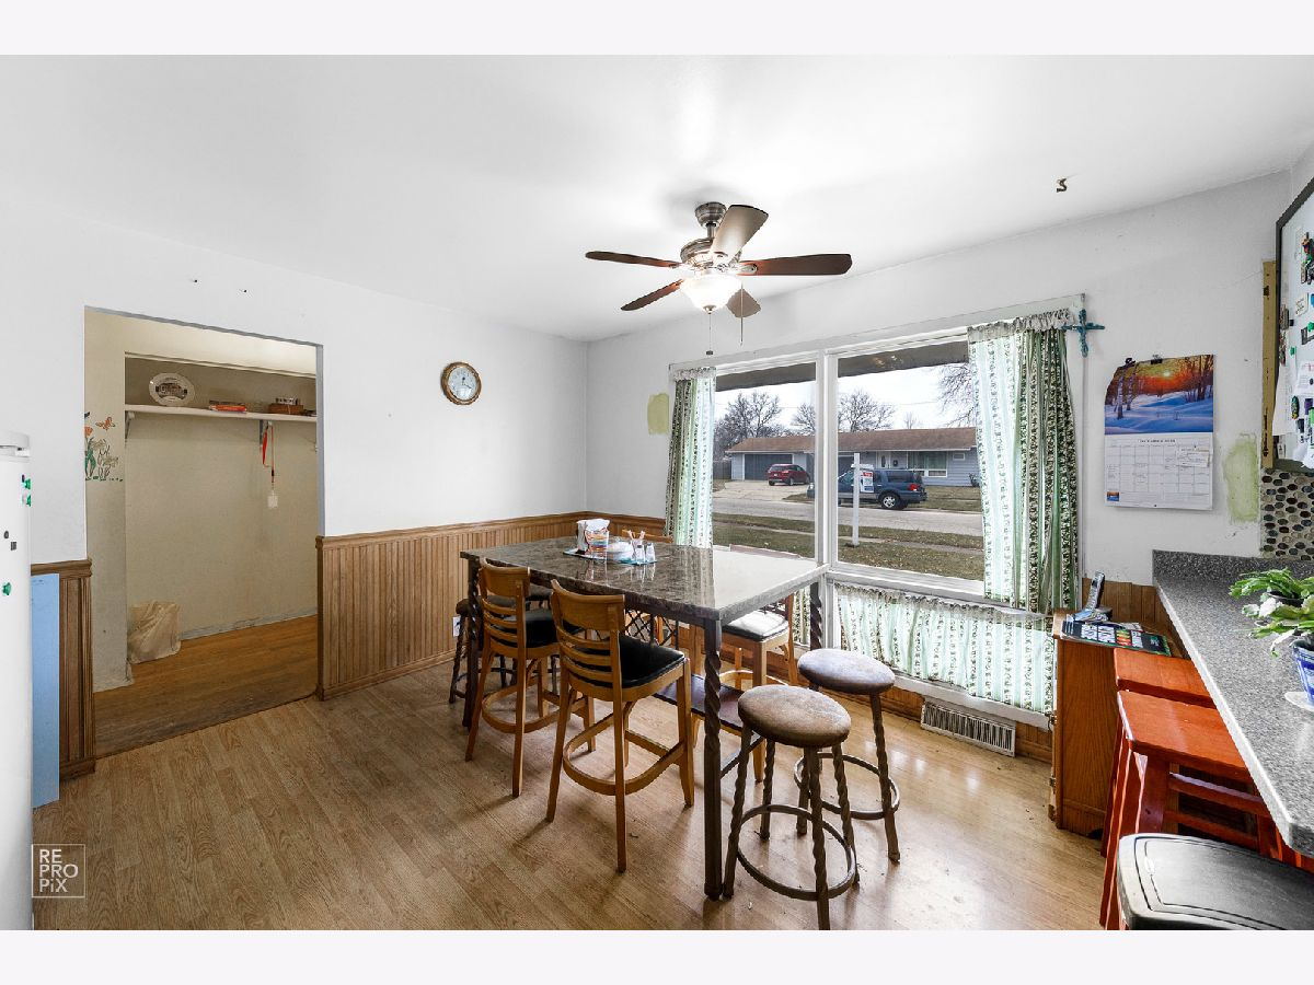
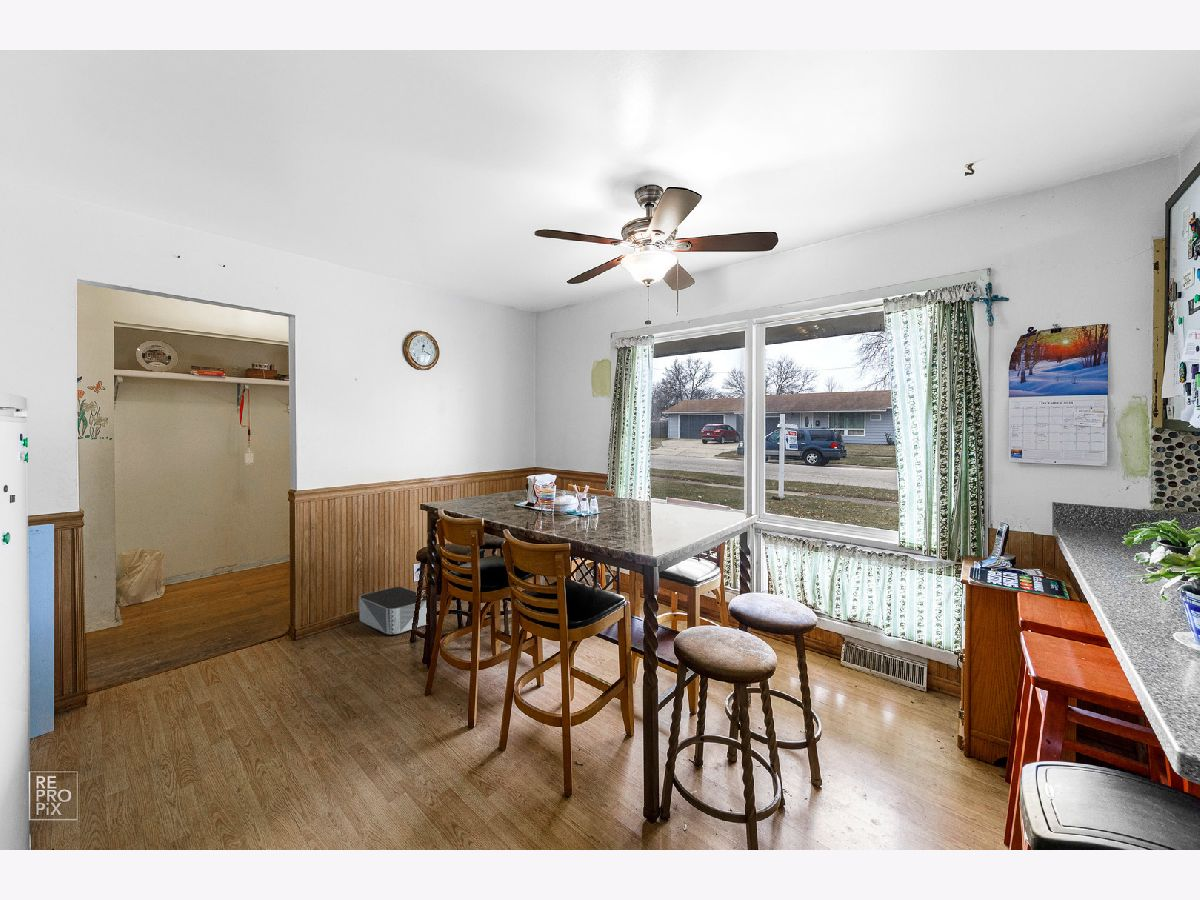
+ storage bin [358,586,427,635]
